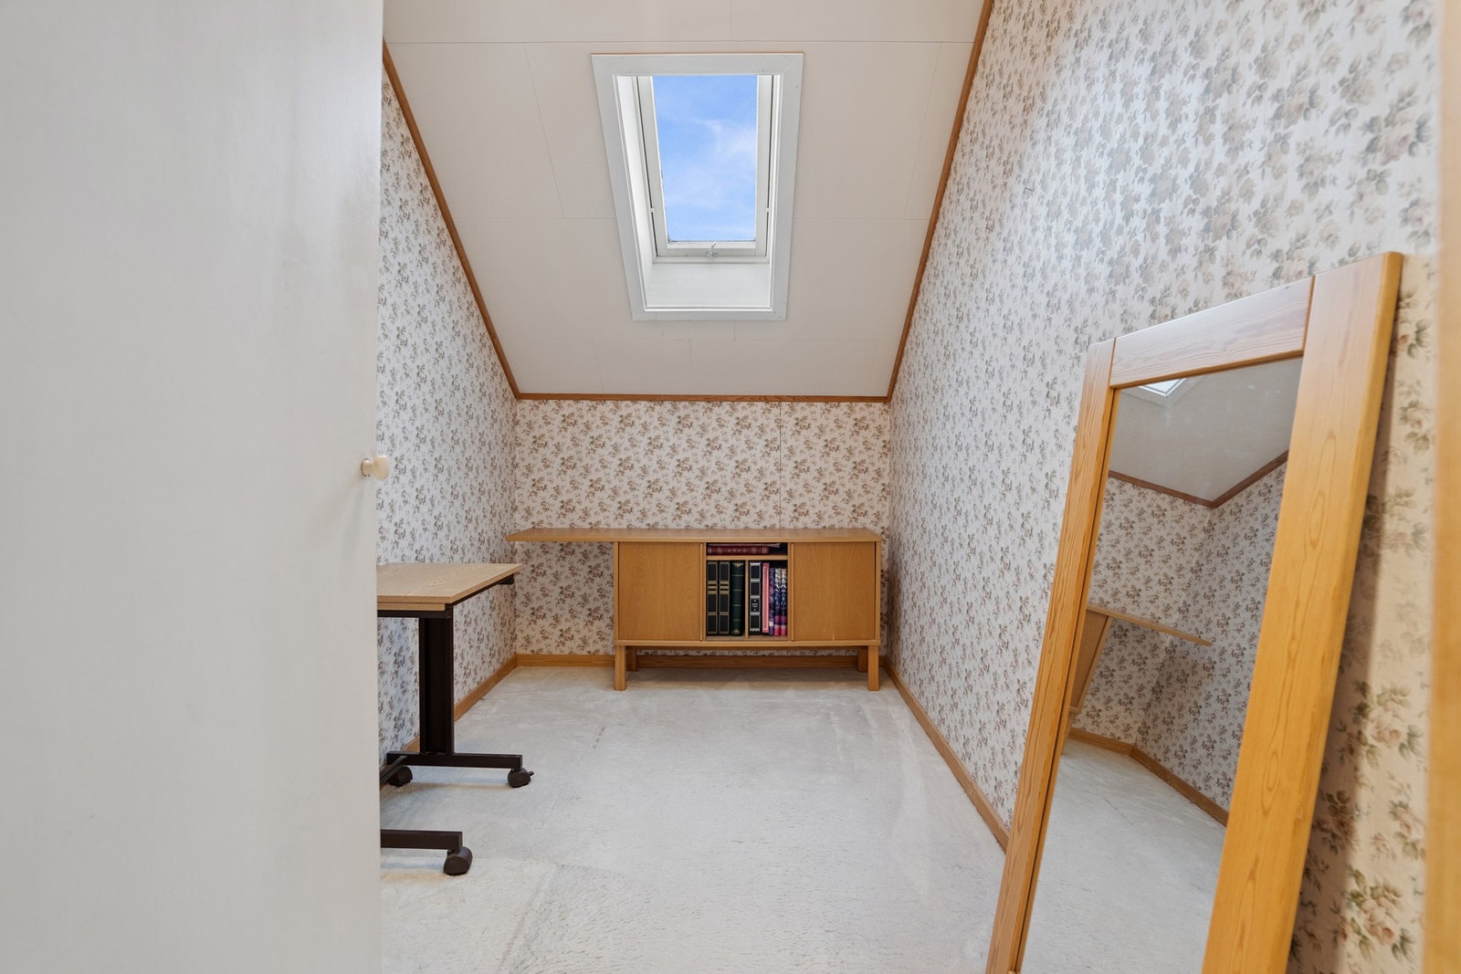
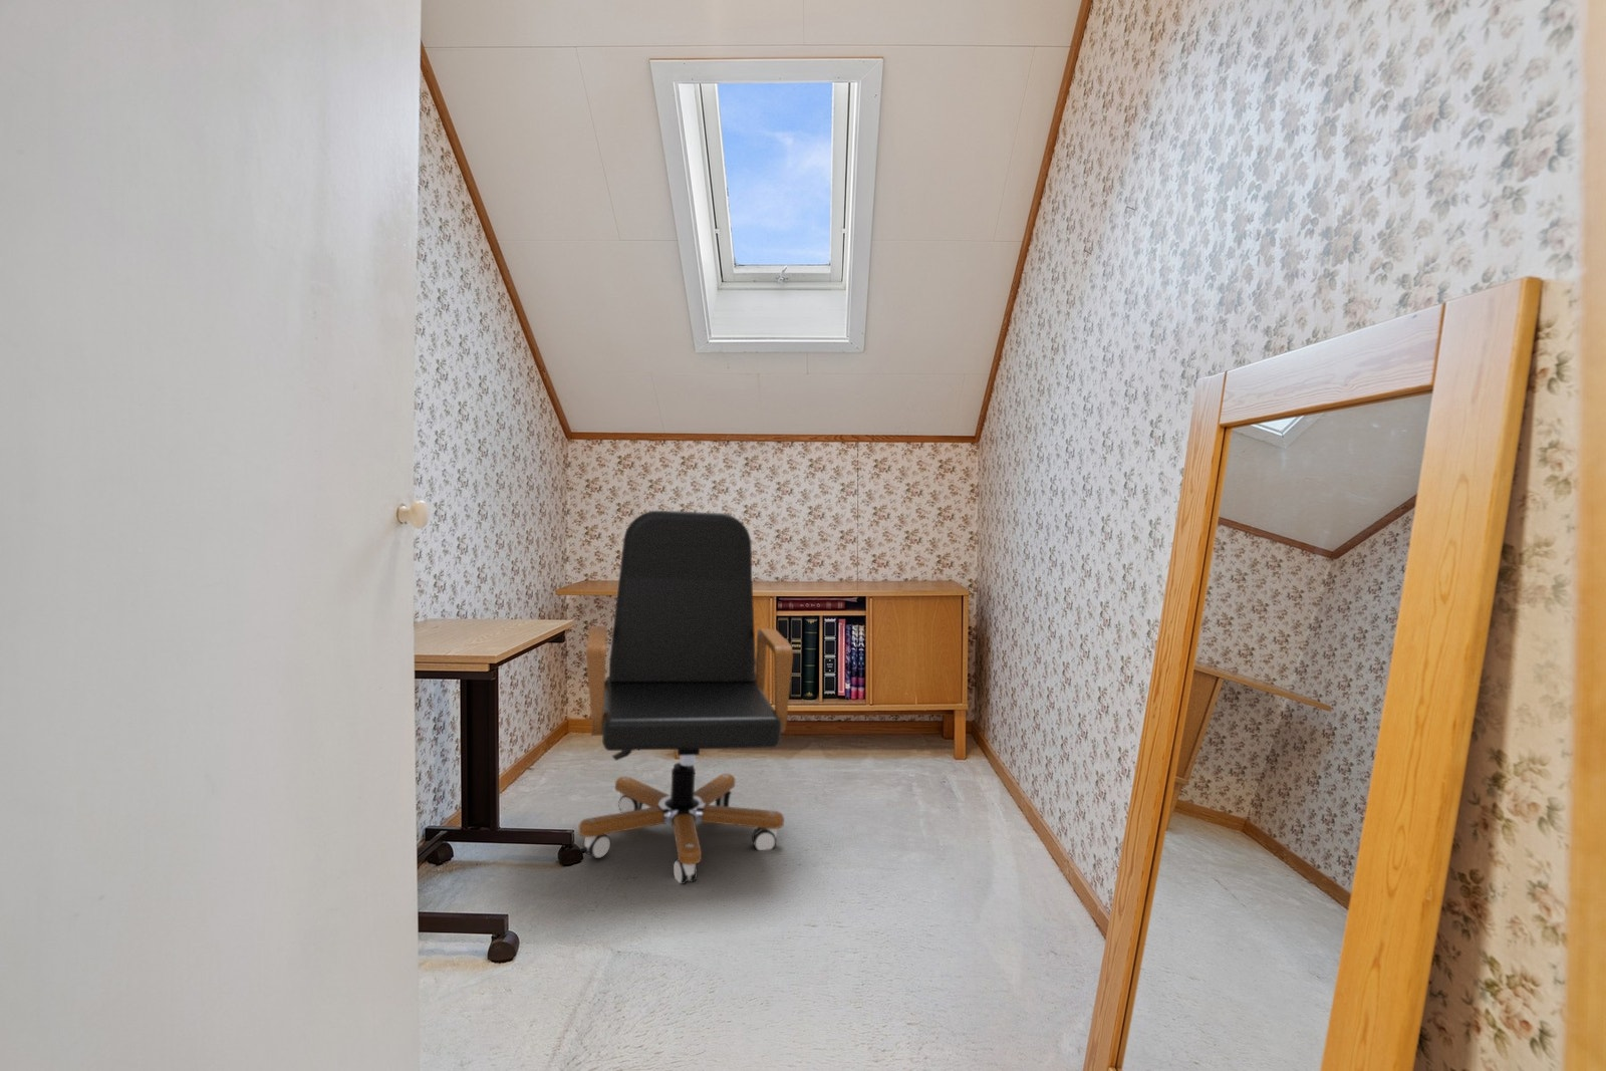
+ office chair [577,510,793,886]
